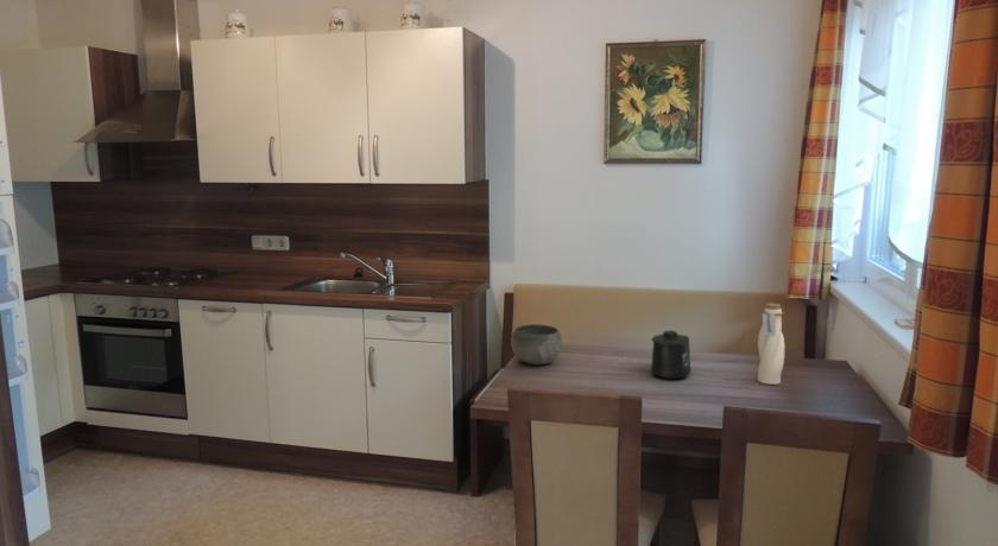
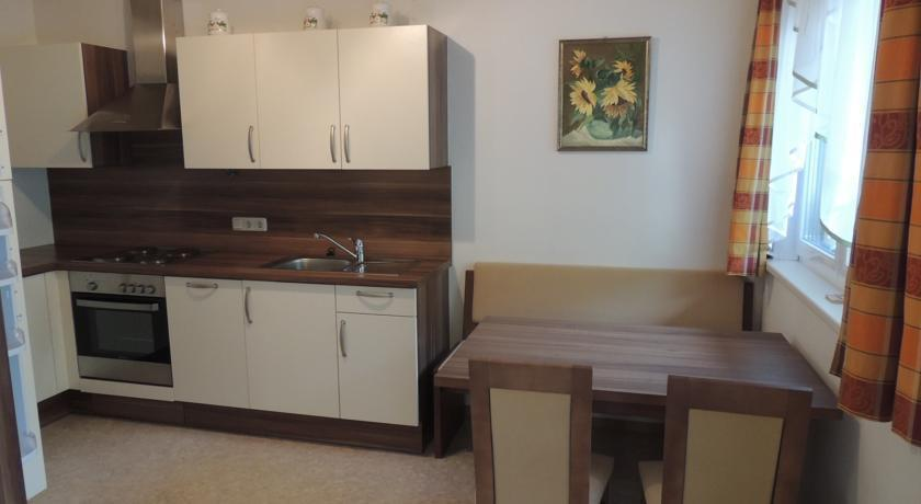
- water bottle [757,303,785,386]
- mug [650,330,693,380]
- bowl [510,323,563,366]
